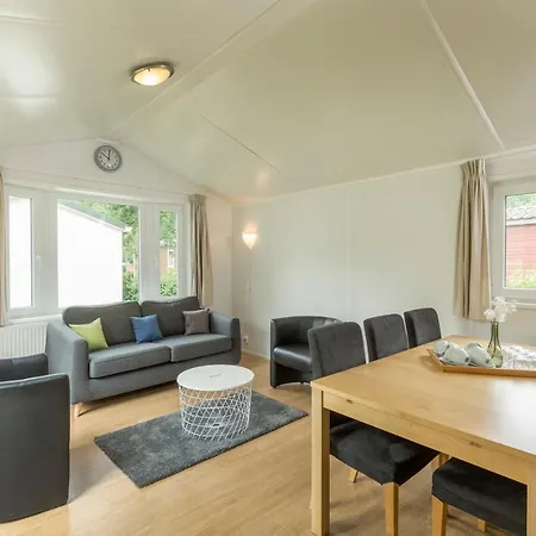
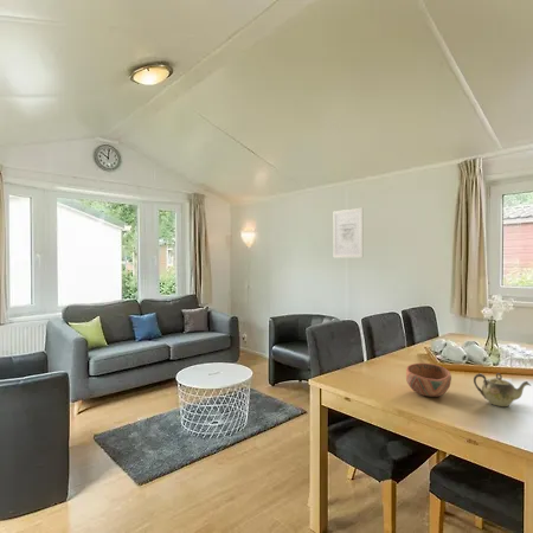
+ bowl [405,362,452,398]
+ teapot [473,372,532,407]
+ wall art [333,207,364,259]
